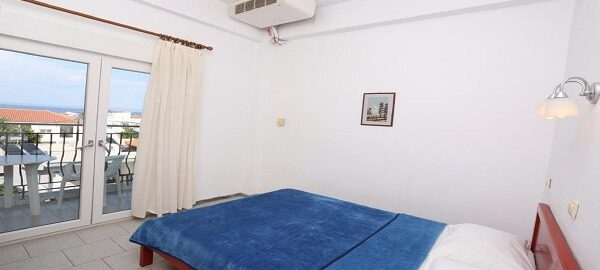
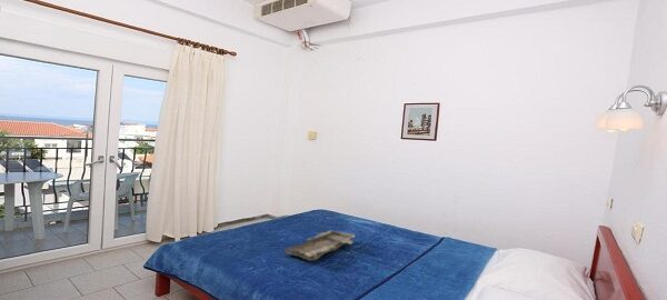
+ tray [283,229,356,262]
